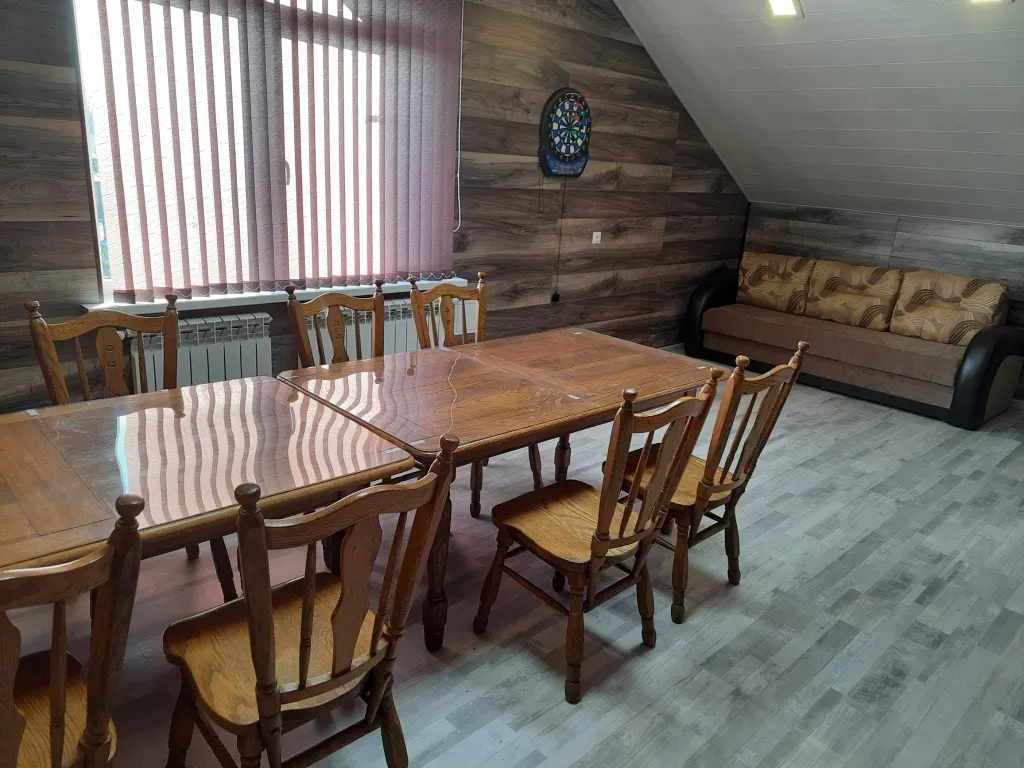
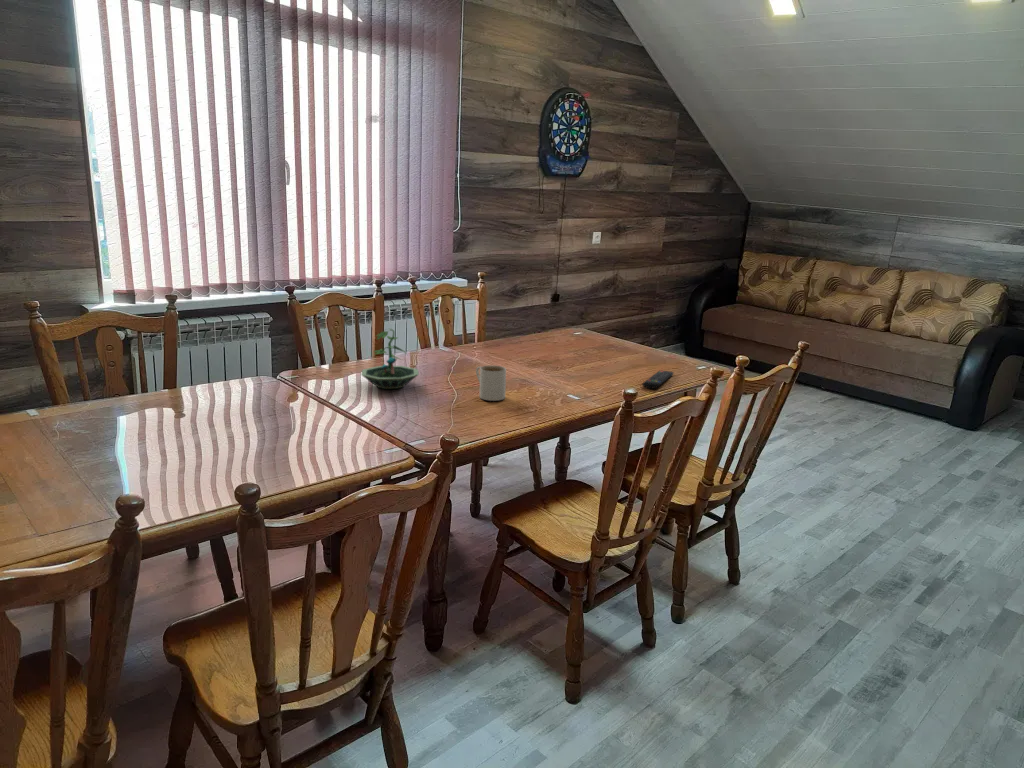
+ terrarium [360,327,420,390]
+ mug [475,364,507,402]
+ remote control [641,370,674,390]
